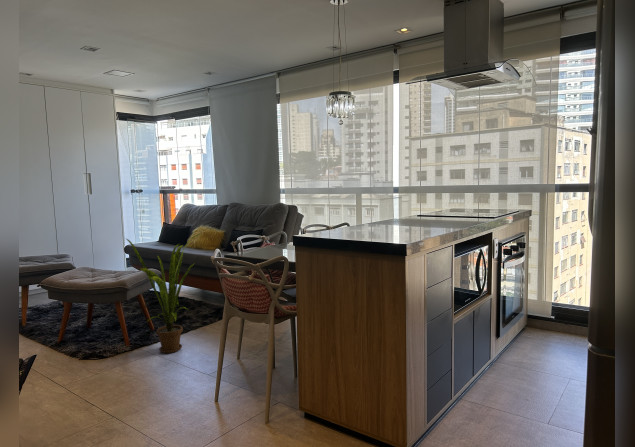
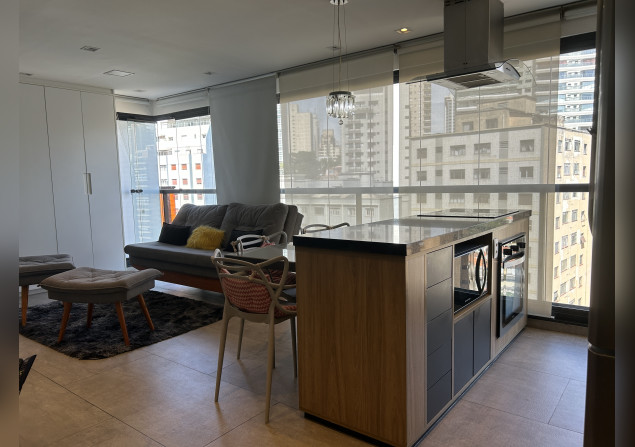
- house plant [124,233,202,354]
